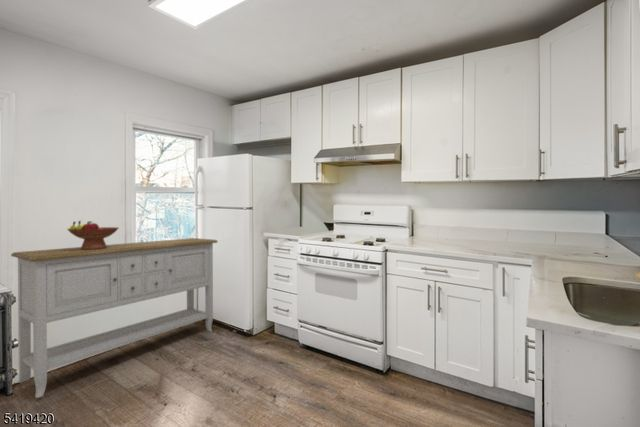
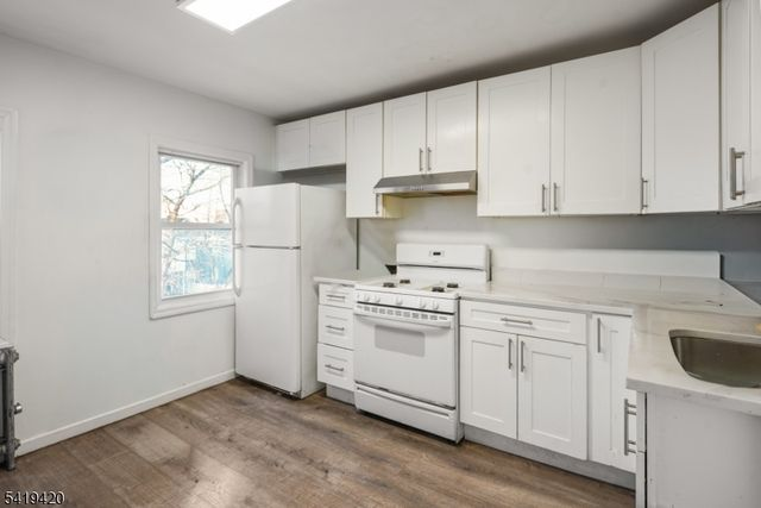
- fruit bowl [66,220,119,250]
- sideboard [10,237,219,399]
